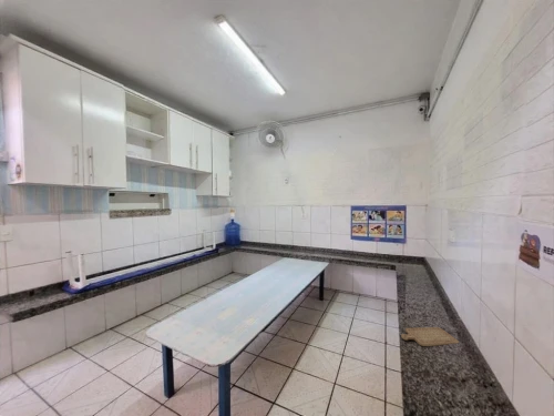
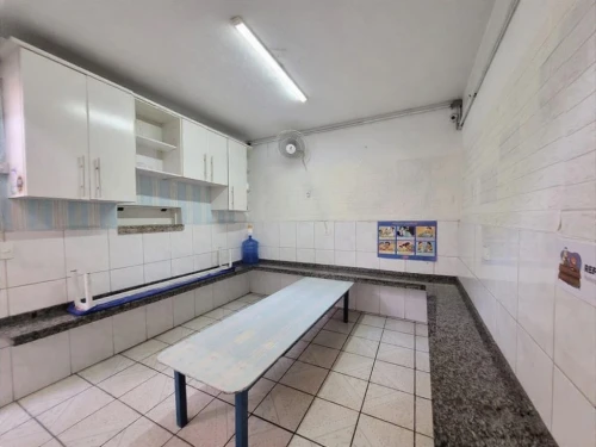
- chopping board [400,326,460,347]
